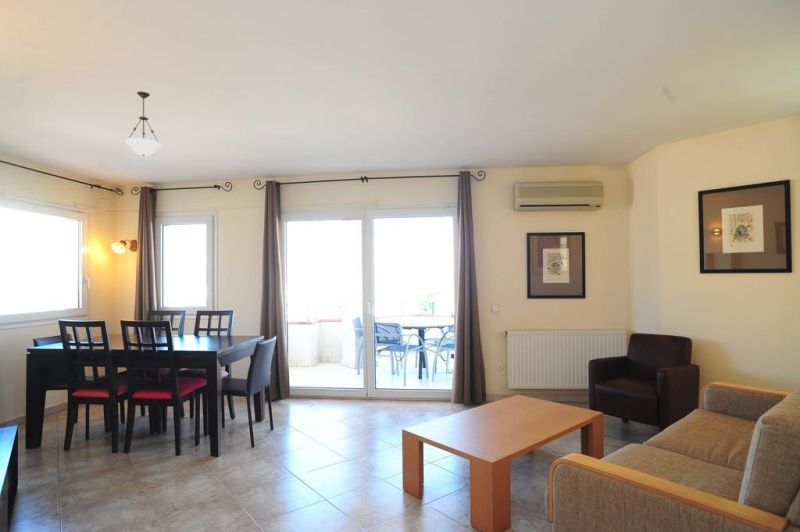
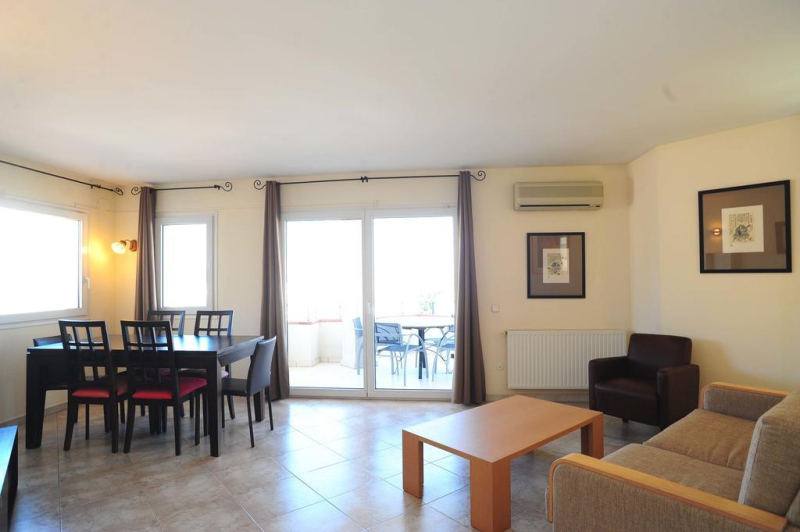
- pendant light [124,91,162,157]
